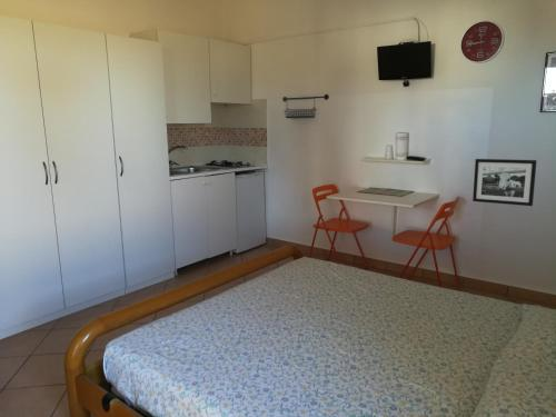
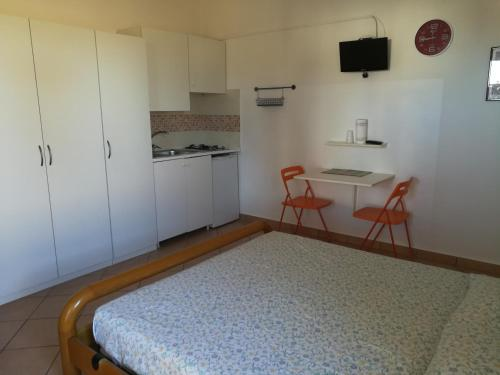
- picture frame [471,158,538,207]
